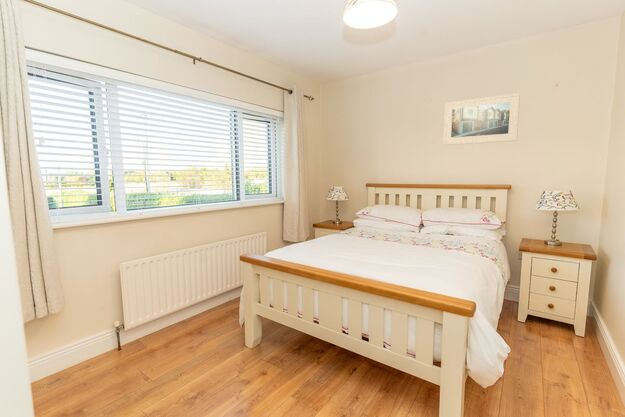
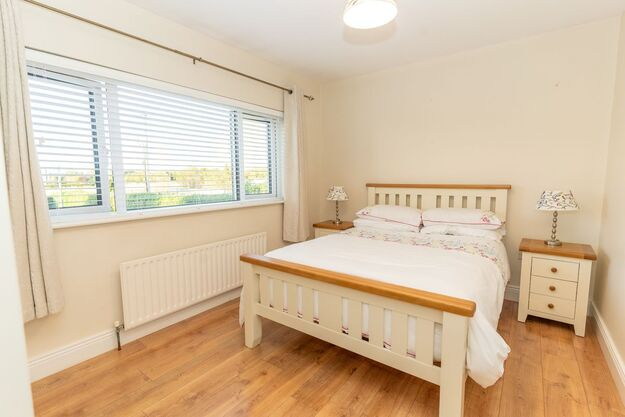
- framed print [442,92,521,146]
